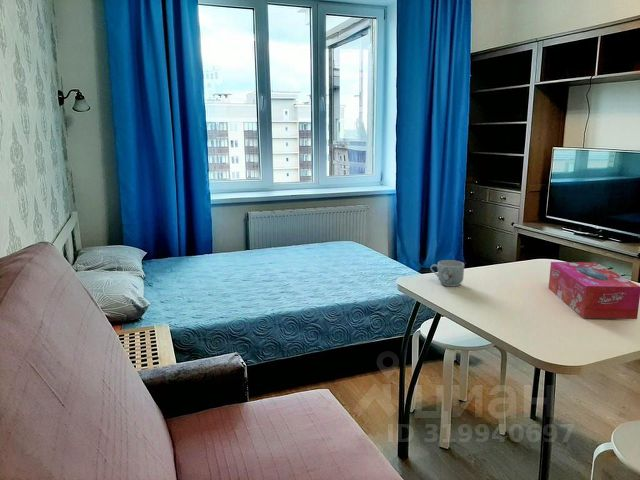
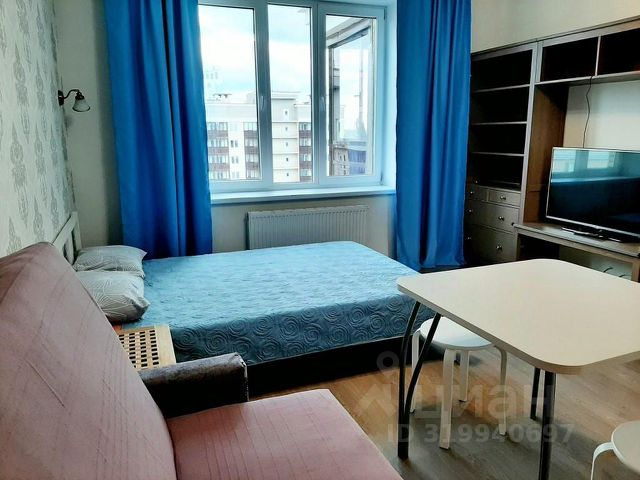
- mug [430,259,465,287]
- tissue box [548,261,640,320]
